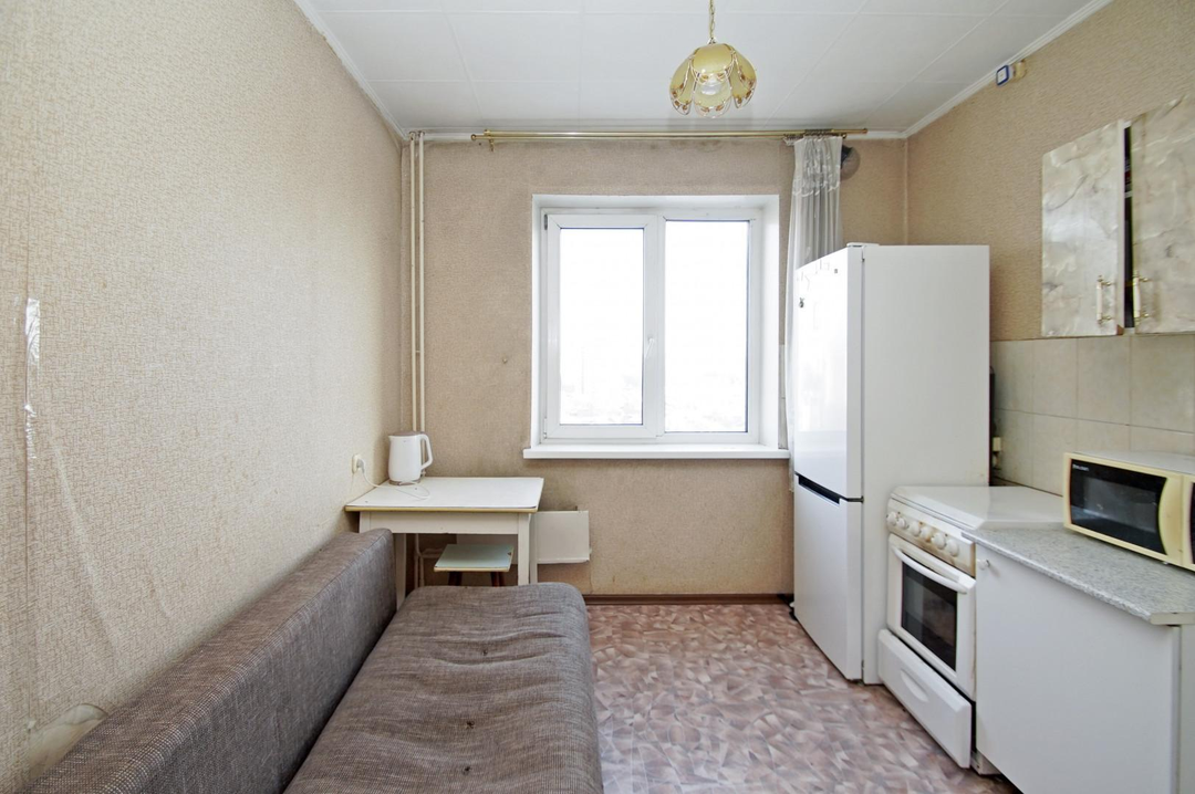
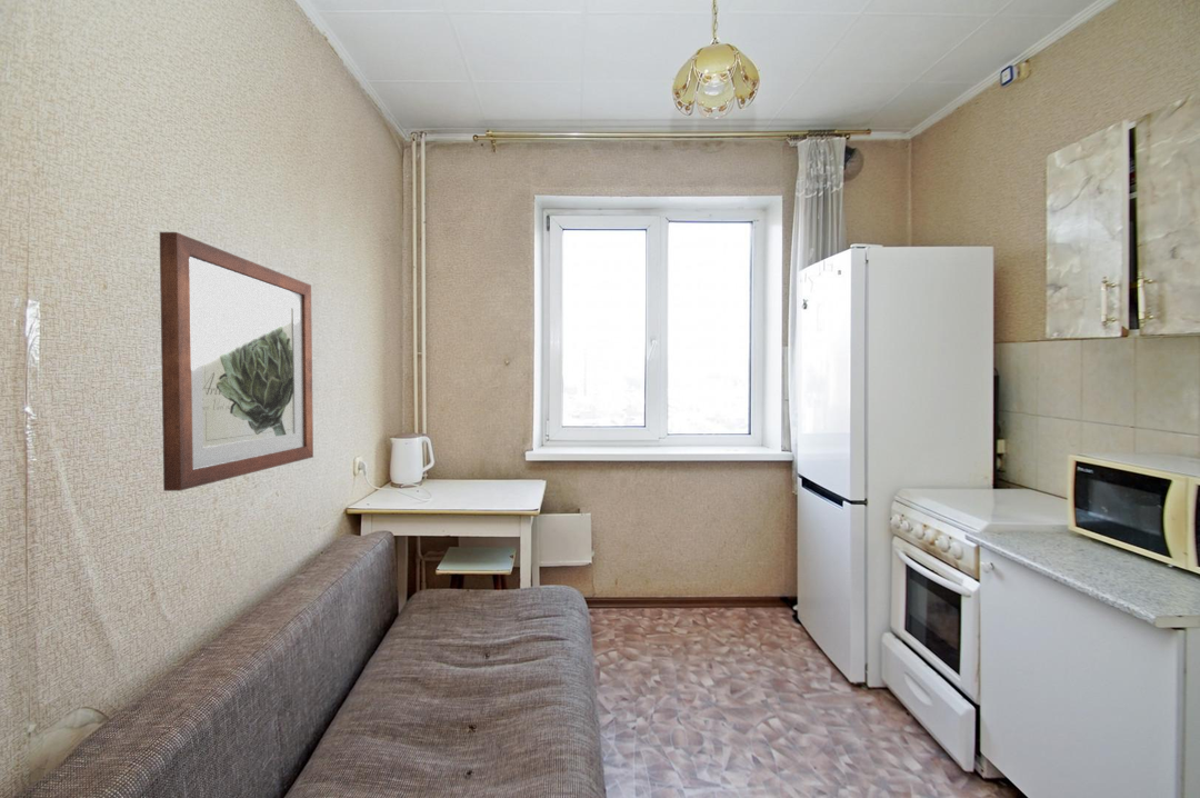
+ wall art [159,231,314,492]
